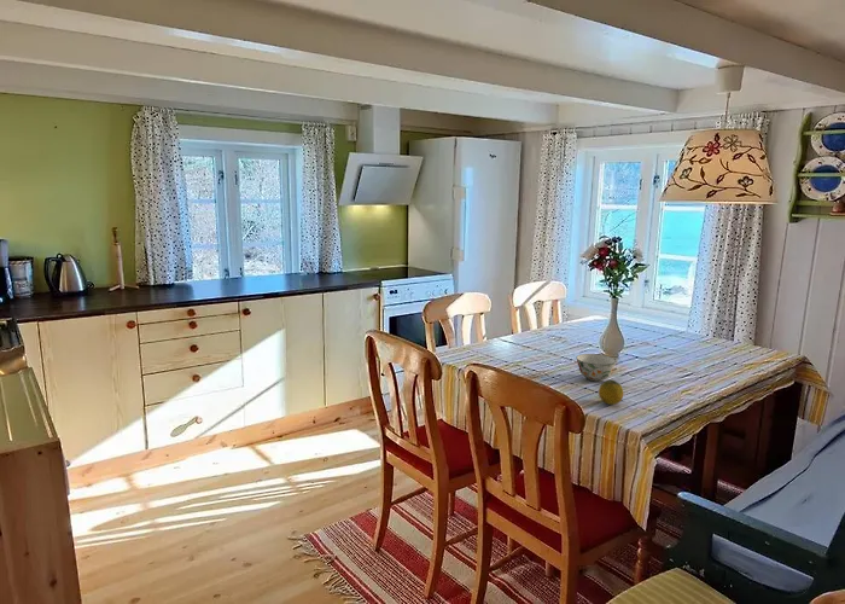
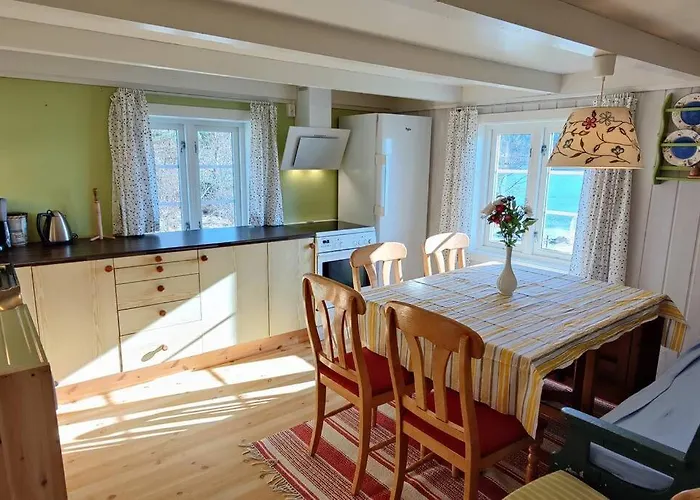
- soup bowl [576,353,617,383]
- fruit [598,379,624,406]
